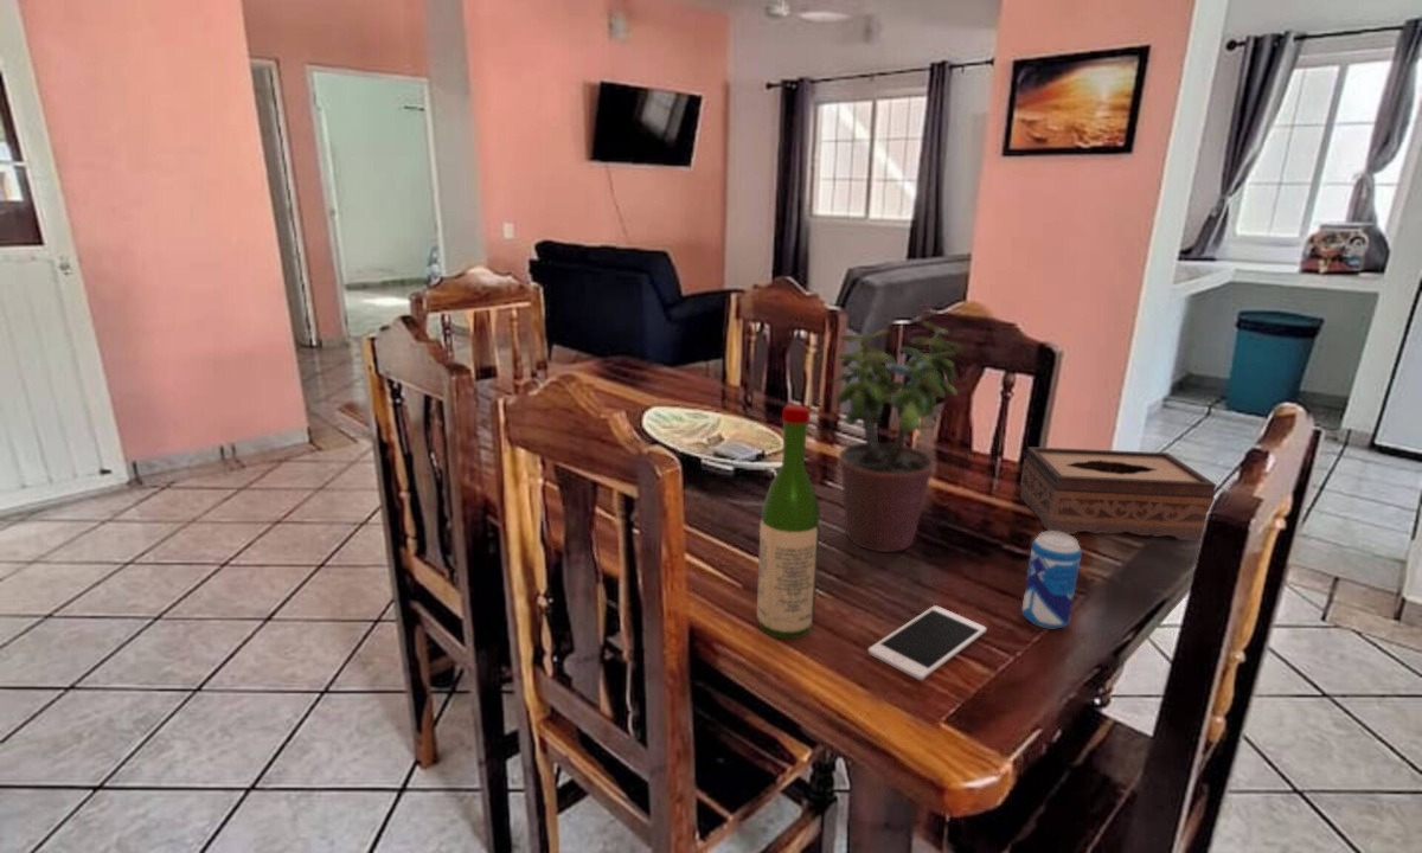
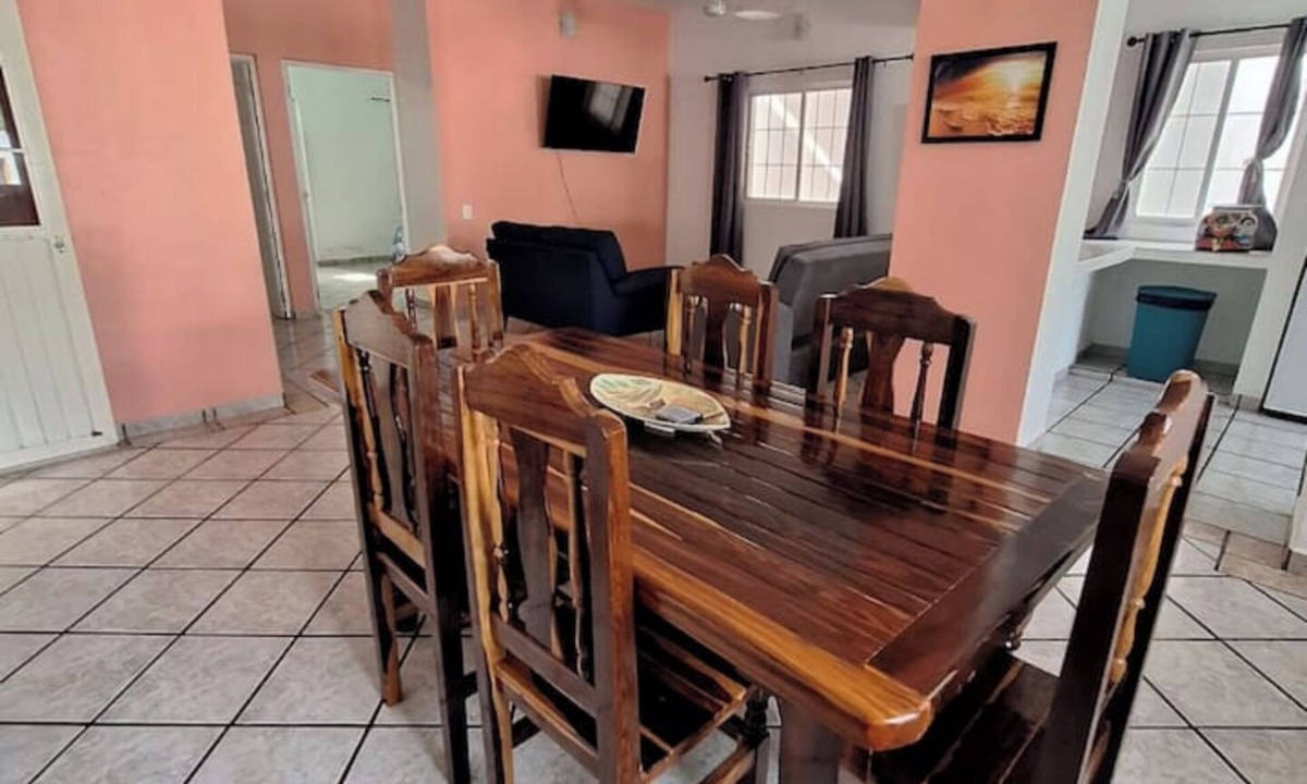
- tissue box [1019,445,1217,541]
- potted plant [828,320,965,553]
- cell phone [867,604,988,681]
- wine bottle [756,404,821,640]
- beverage can [1021,531,1083,629]
